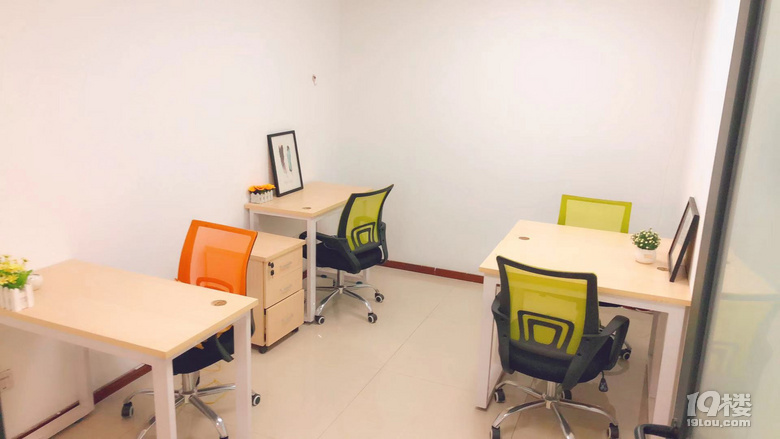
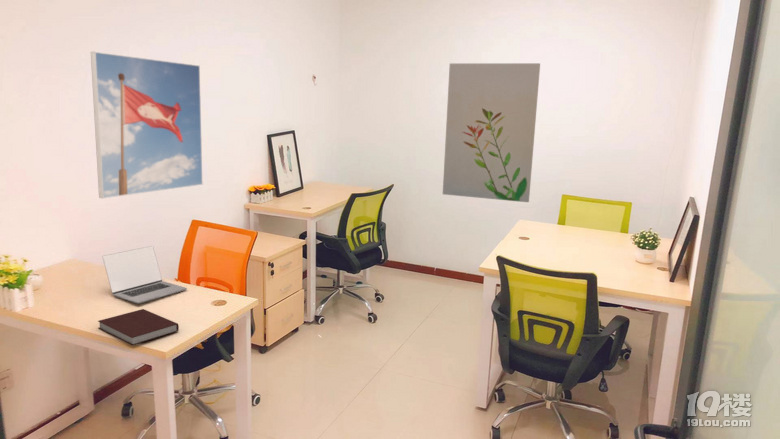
+ notebook [97,308,180,346]
+ laptop [101,245,188,305]
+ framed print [90,51,204,199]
+ wall art [442,62,541,203]
